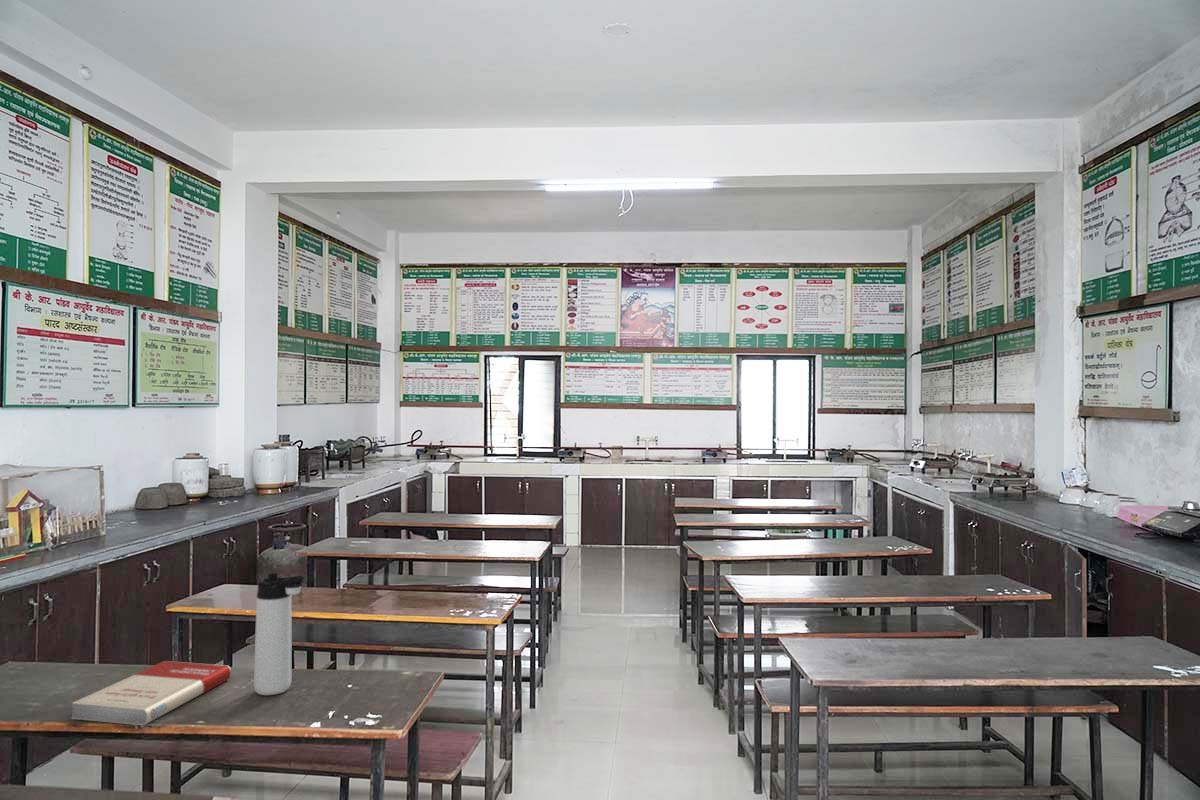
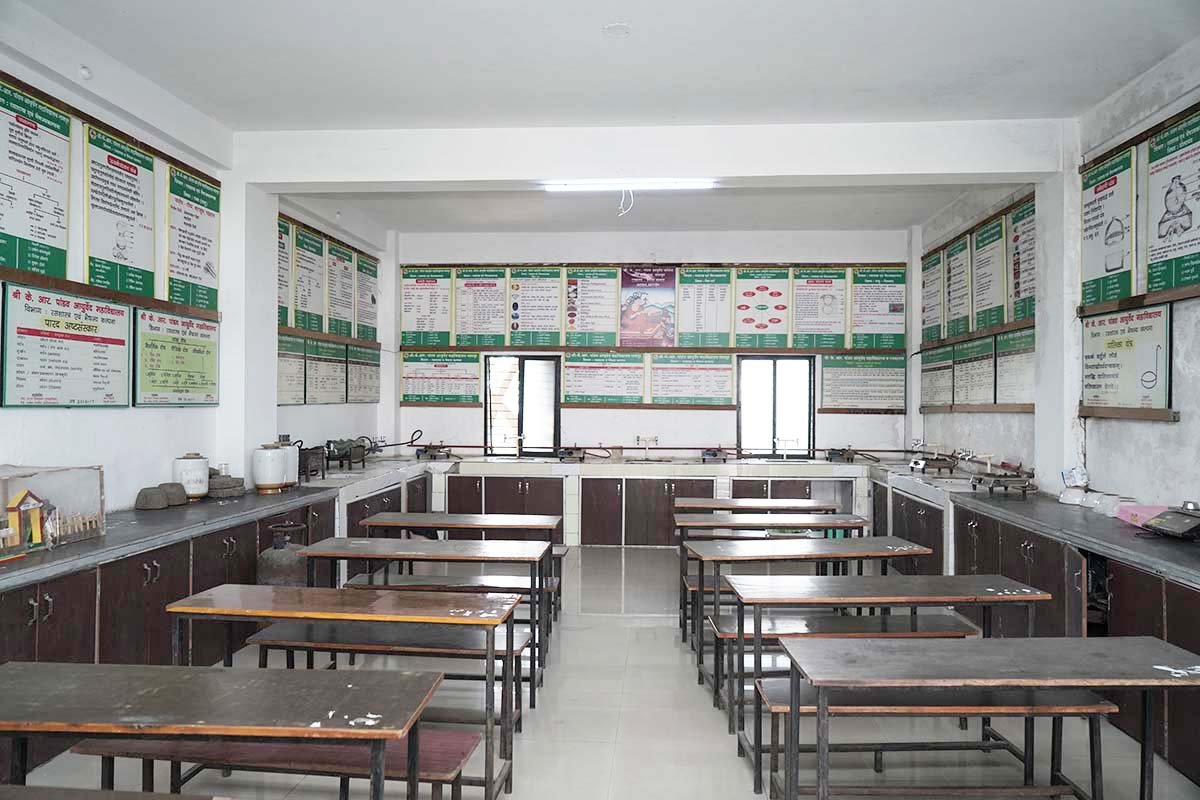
- book [70,660,232,726]
- thermos bottle [253,572,306,696]
